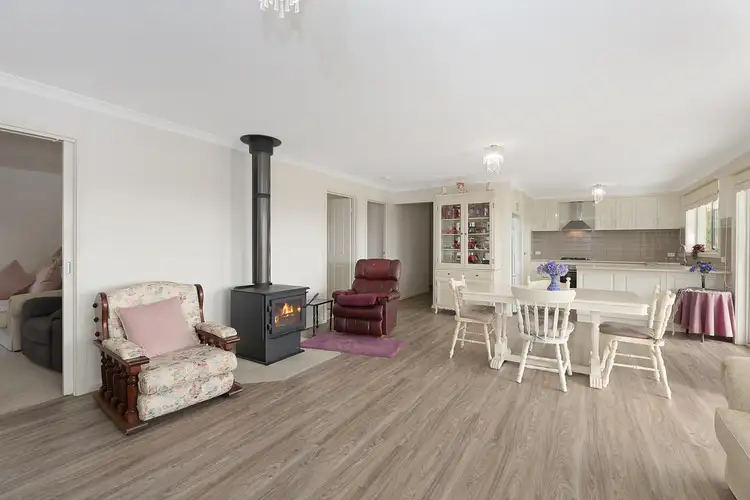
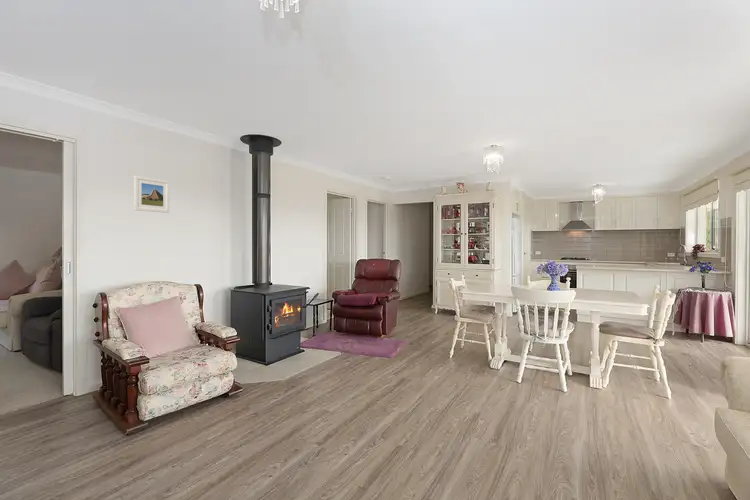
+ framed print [133,175,170,214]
